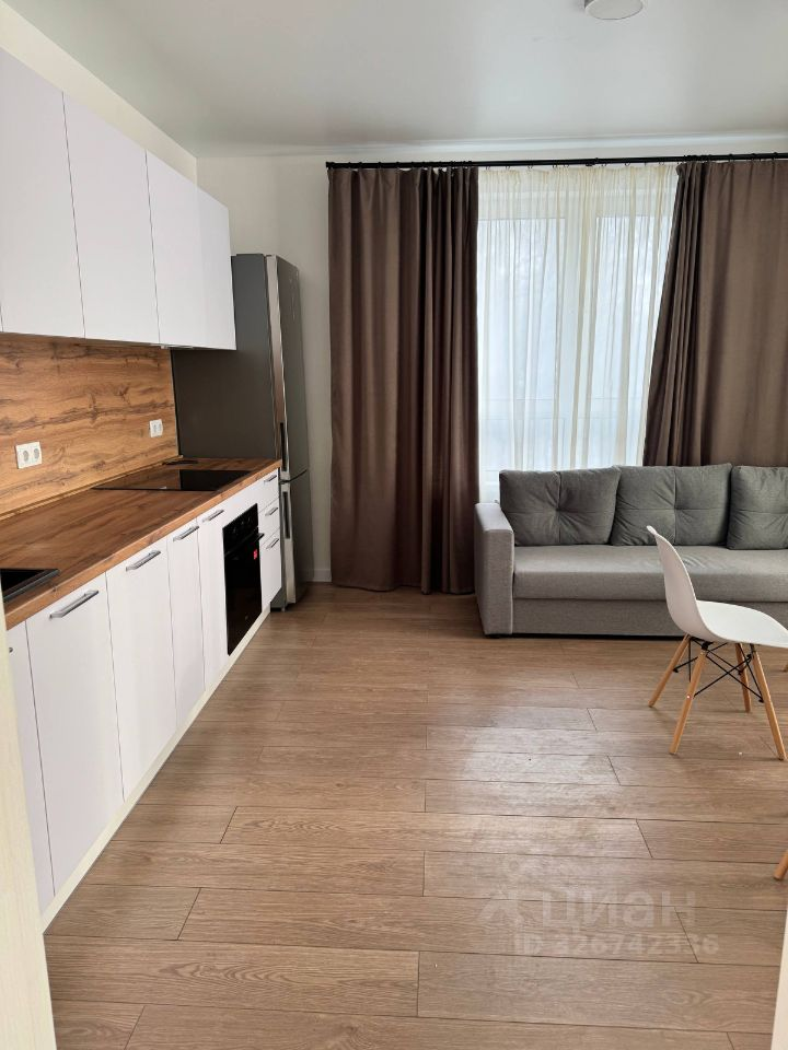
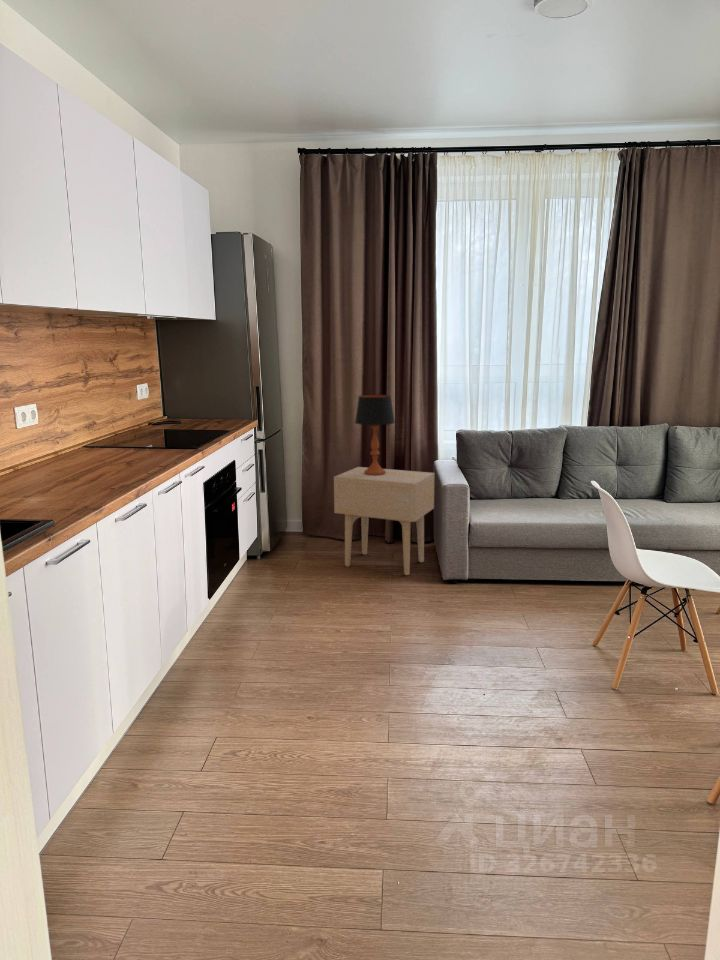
+ table lamp [354,394,396,476]
+ side table [333,466,436,576]
